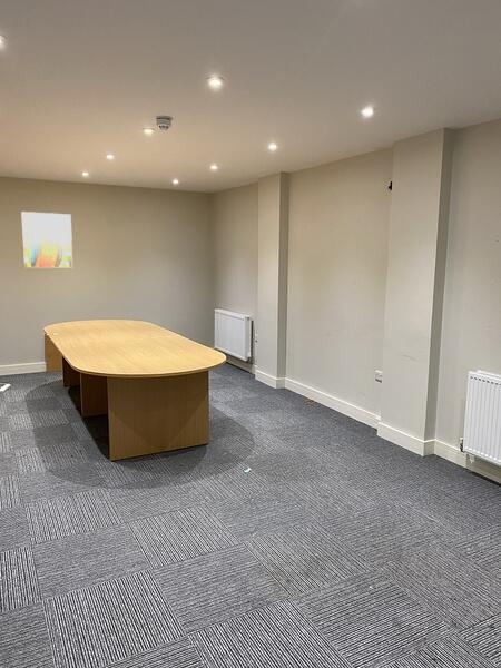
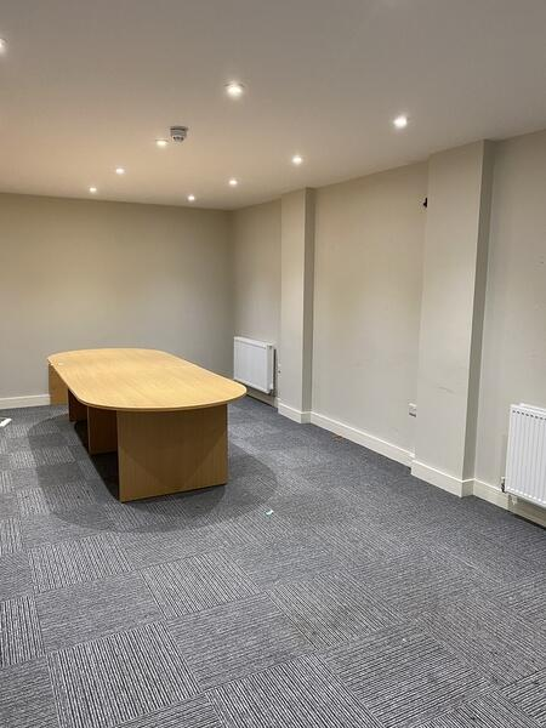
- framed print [20,210,73,269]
